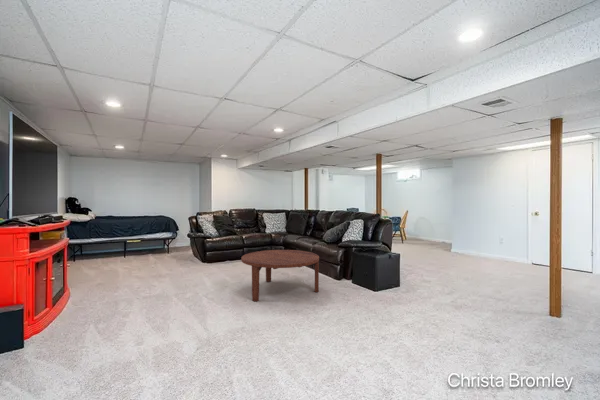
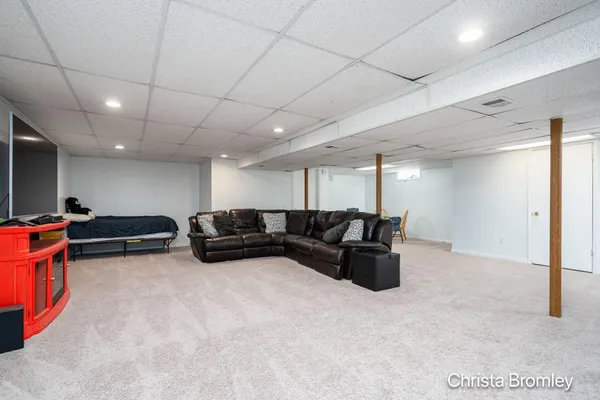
- coffee table [240,249,320,303]
